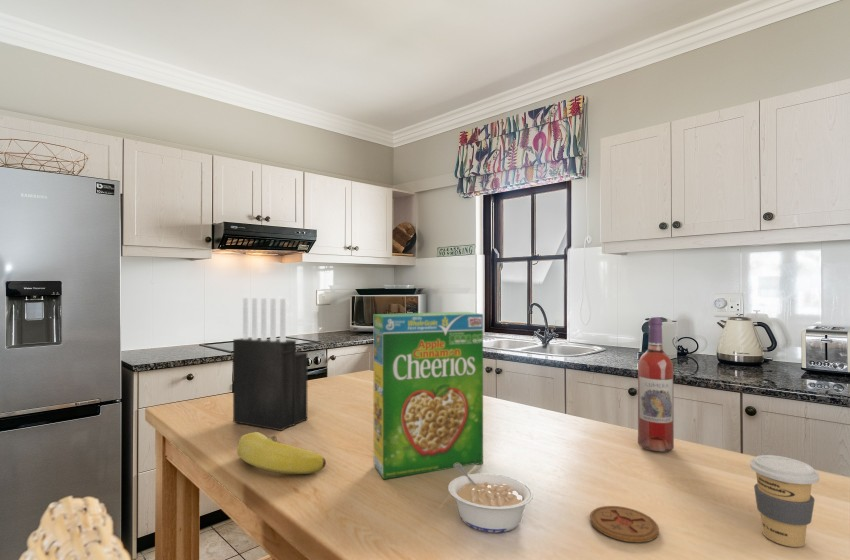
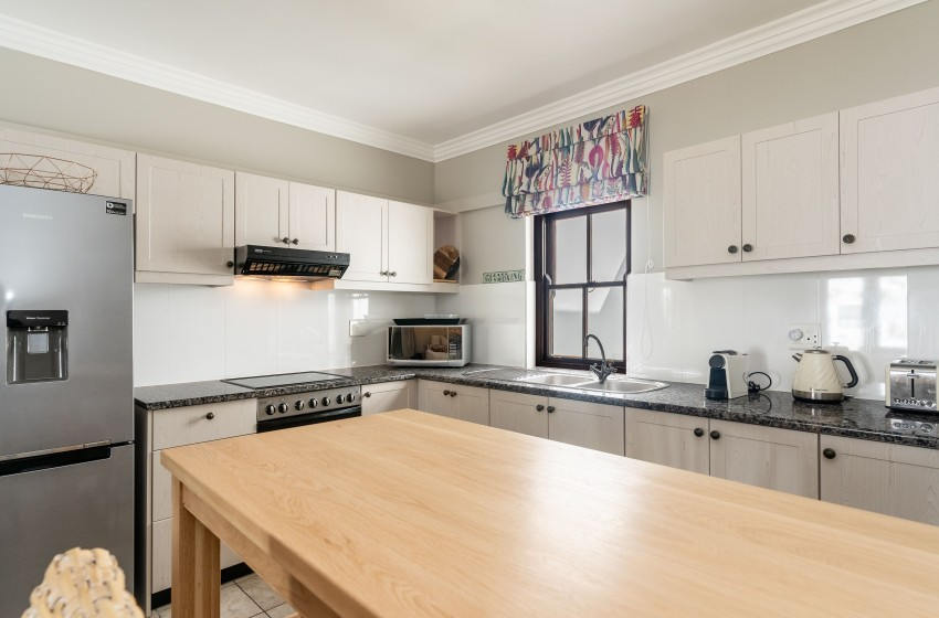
- coffee cup [749,454,820,548]
- wine bottle [637,316,675,453]
- cereal box [373,311,484,480]
- banana [236,431,327,475]
- legume [447,463,534,534]
- coaster [589,505,660,543]
- knife block [232,297,308,432]
